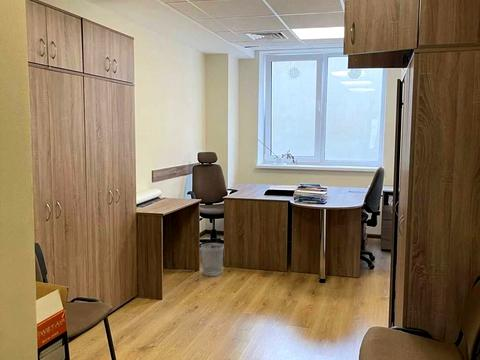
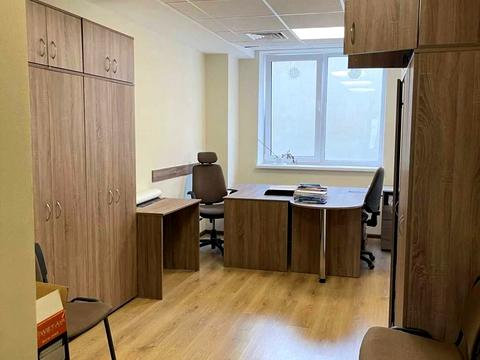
- wastebasket [200,242,225,277]
